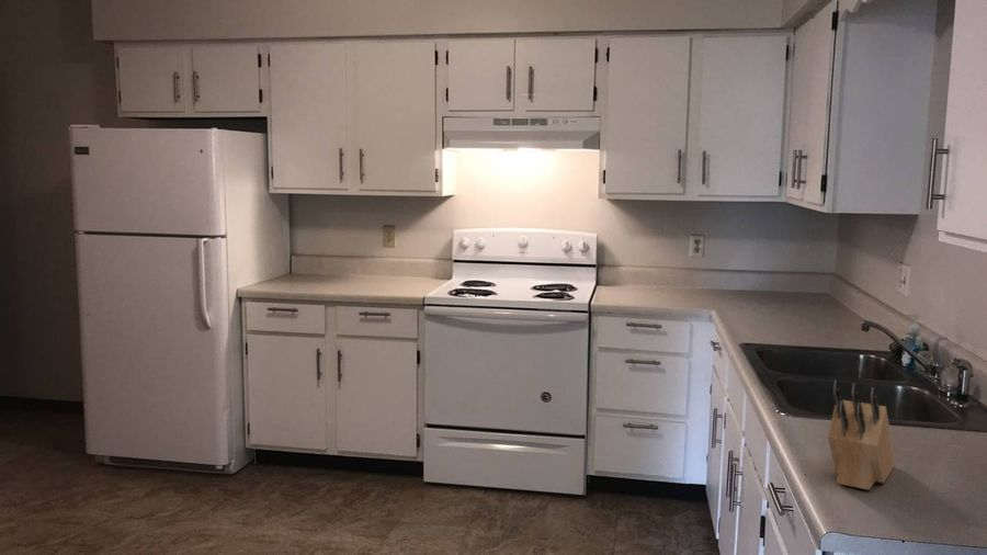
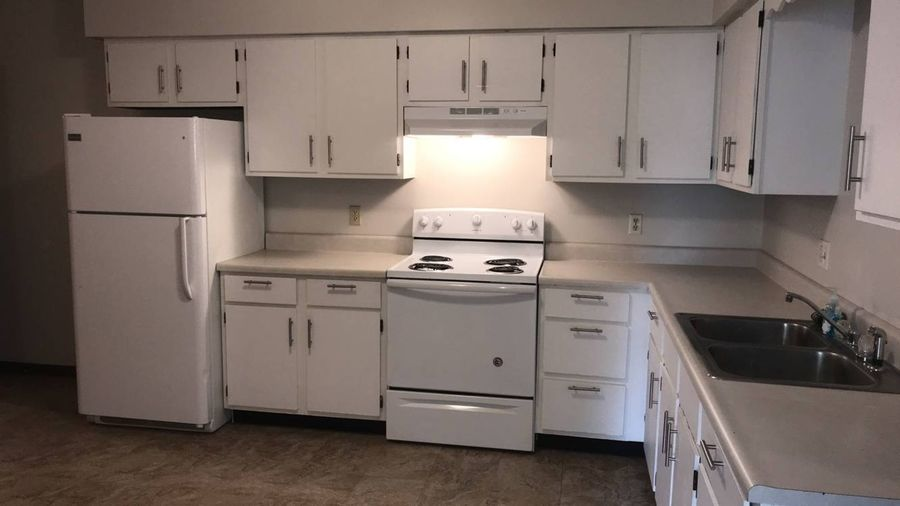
- knife block [827,378,897,491]
